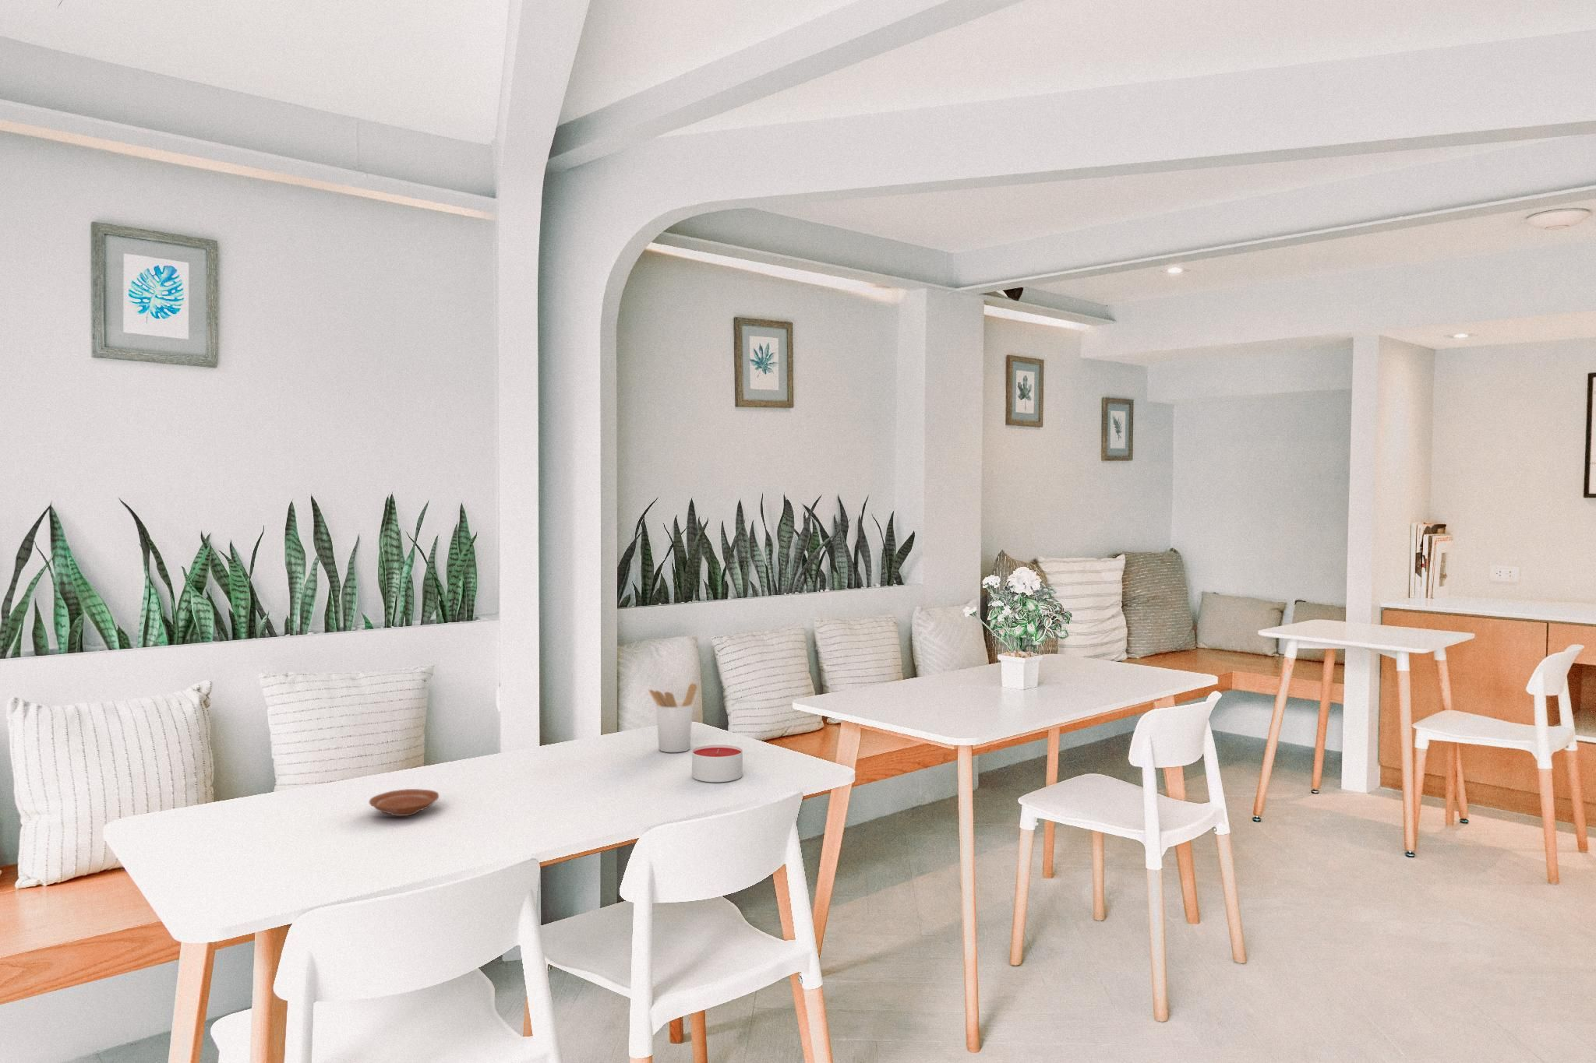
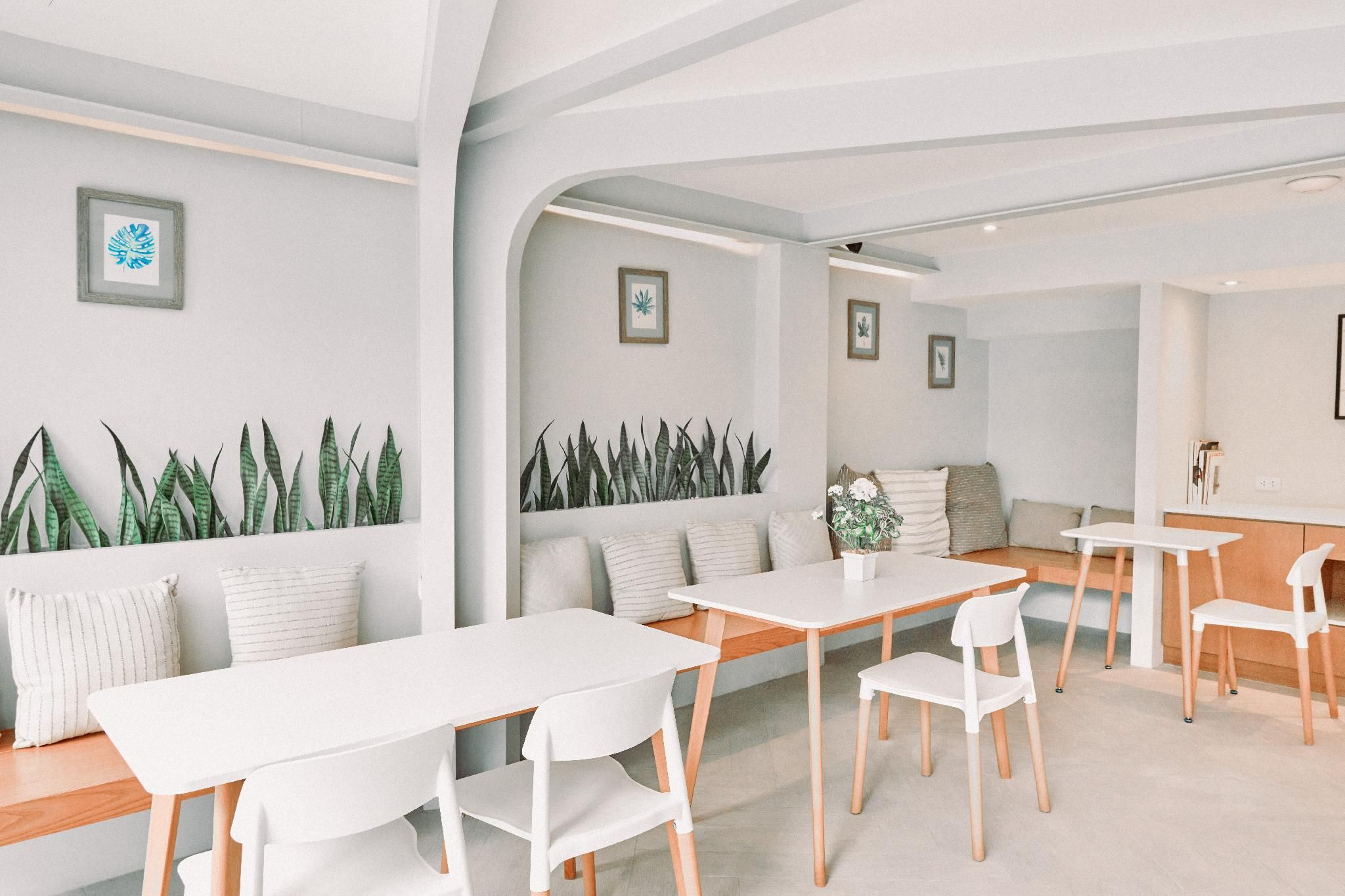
- candle [692,744,744,783]
- plate [369,788,439,817]
- utensil holder [648,682,698,753]
